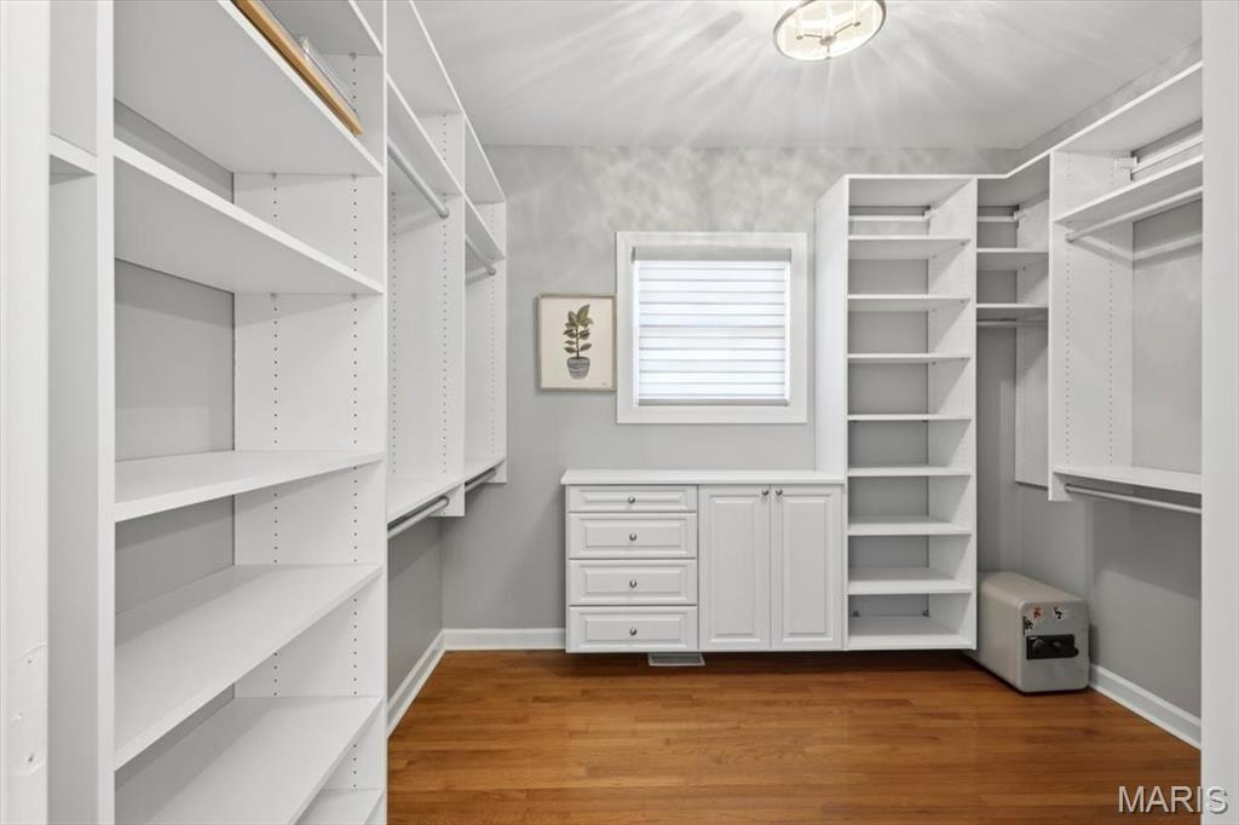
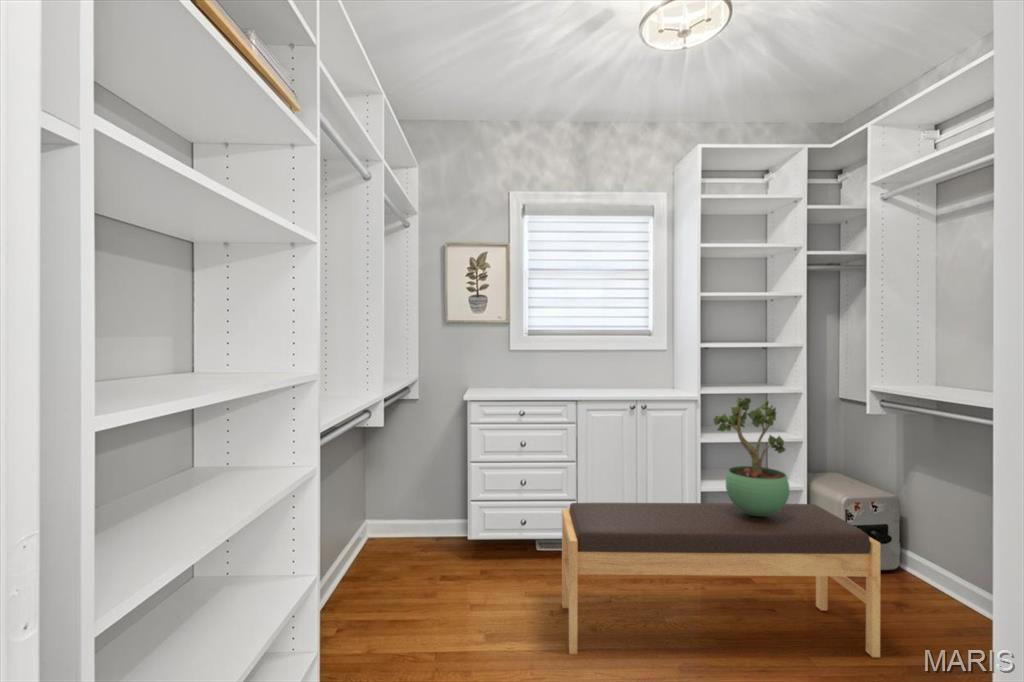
+ potted plant [713,397,791,516]
+ bench [561,502,881,658]
